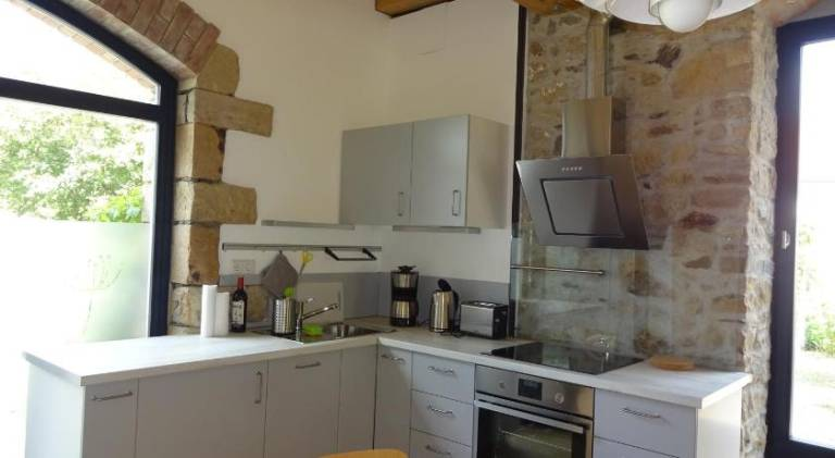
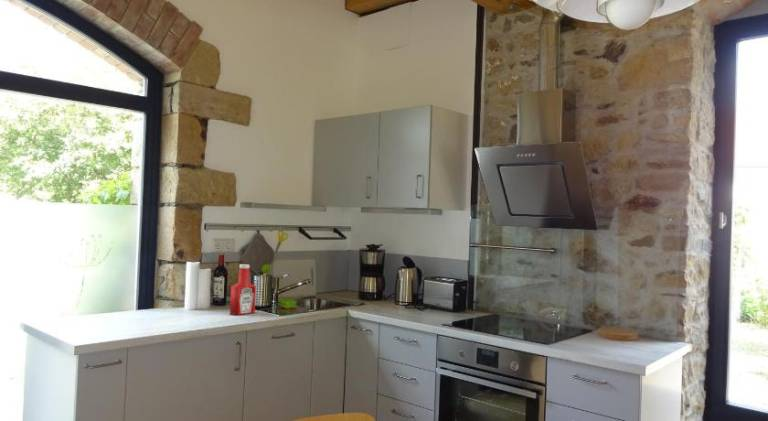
+ soap bottle [229,263,257,316]
